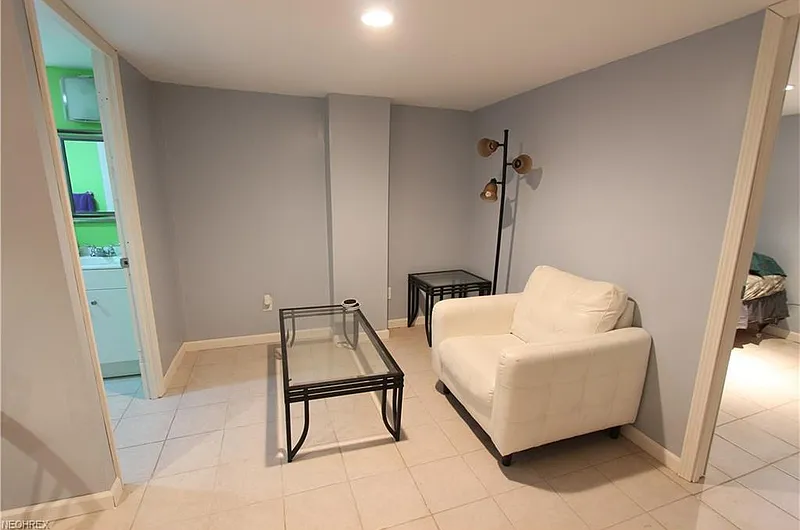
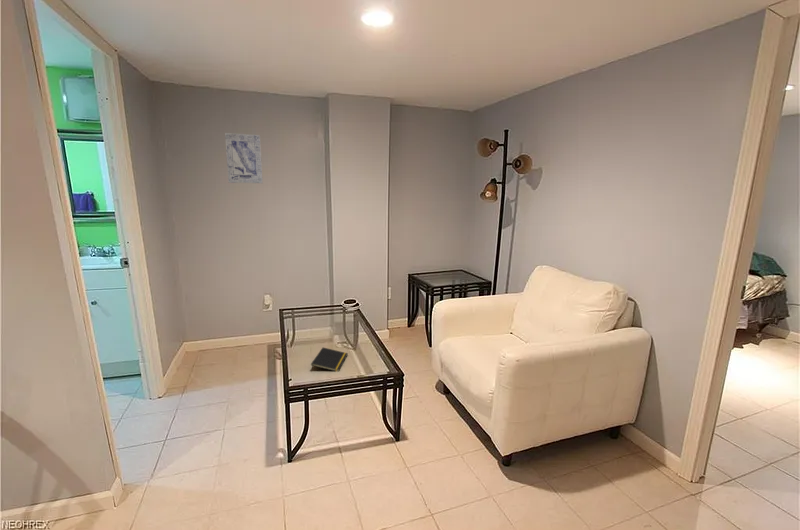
+ notepad [310,347,349,373]
+ wall art [224,132,264,184]
